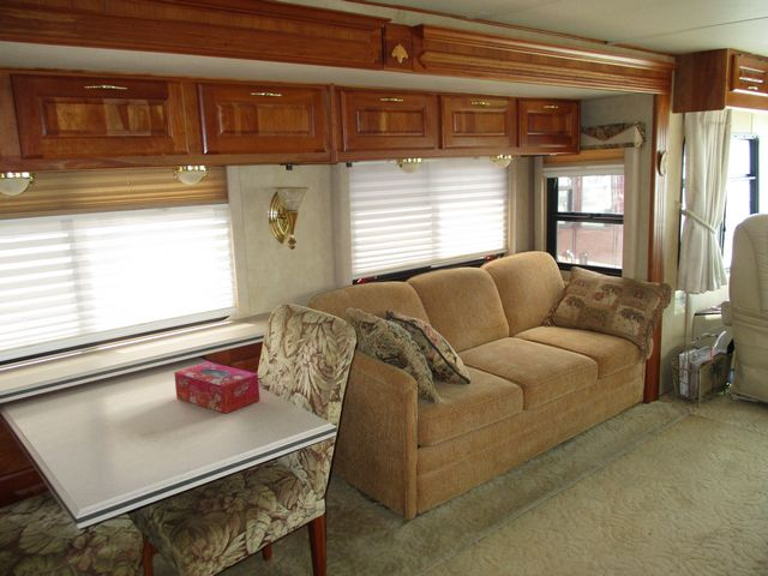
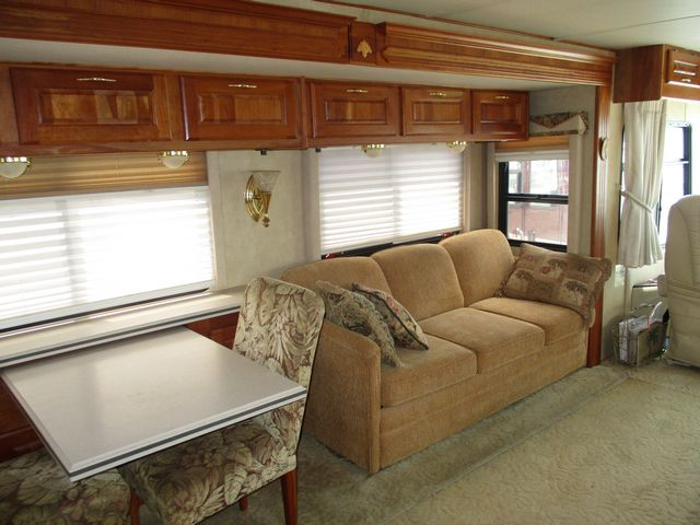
- tissue box [173,361,260,414]
